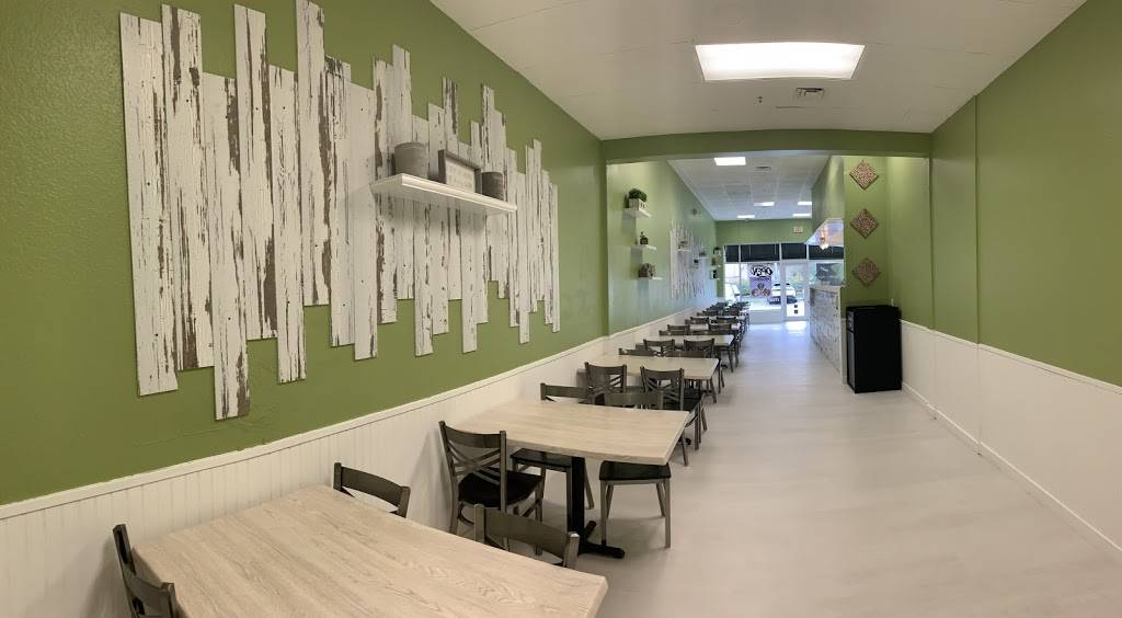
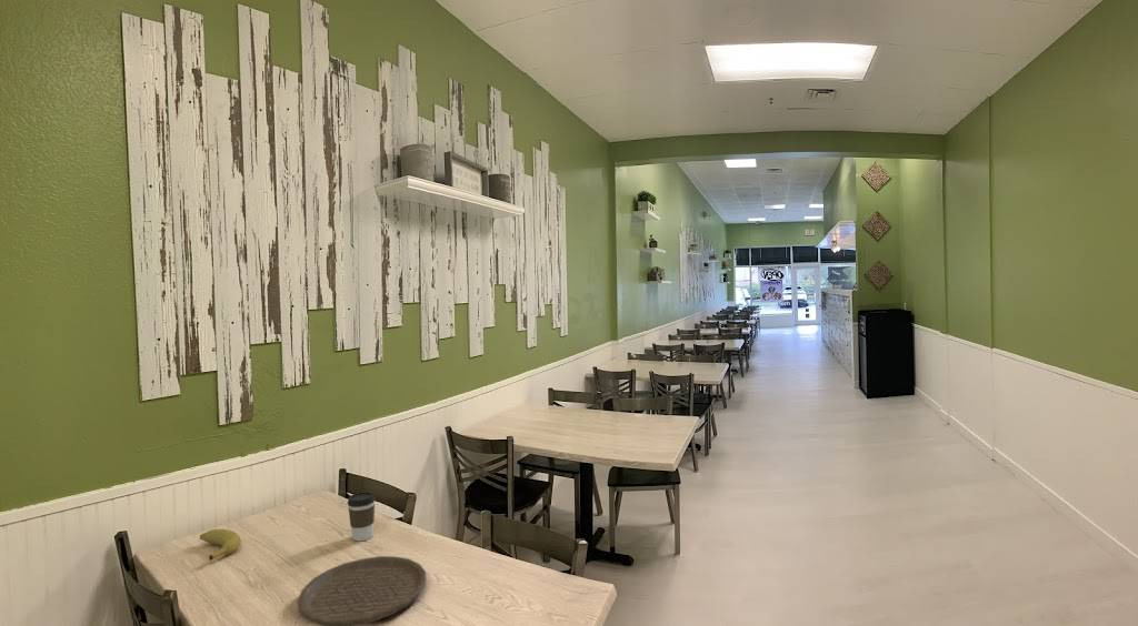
+ coffee cup [347,491,377,542]
+ banana [199,528,242,562]
+ plate [297,555,427,626]
